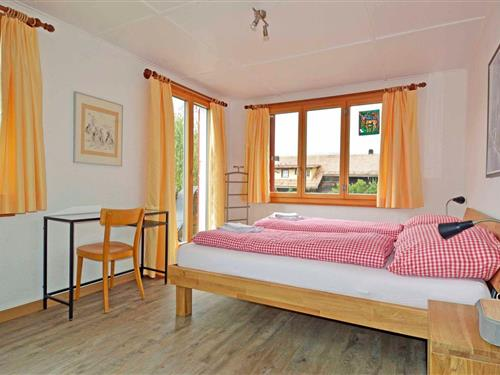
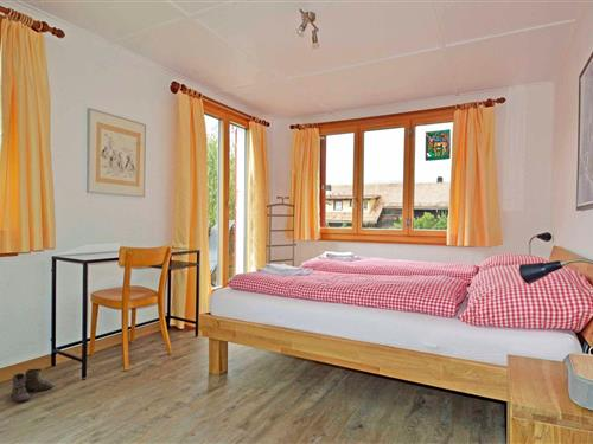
+ boots [6,367,55,404]
